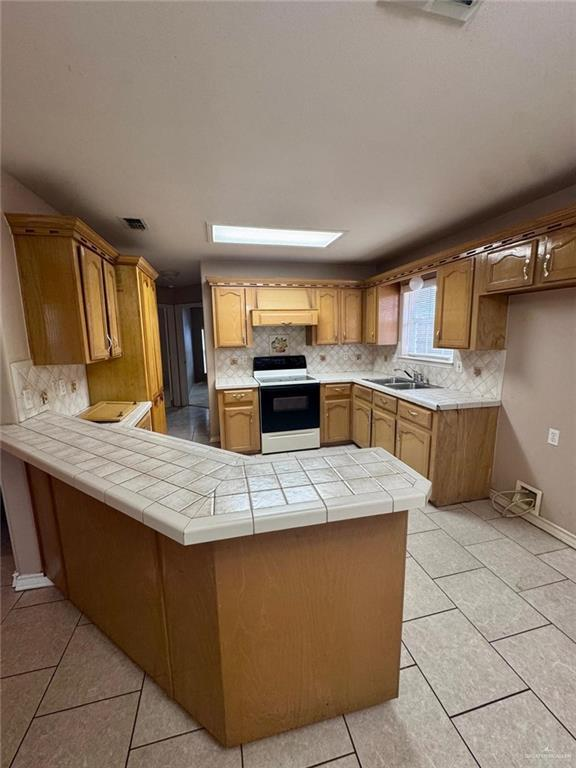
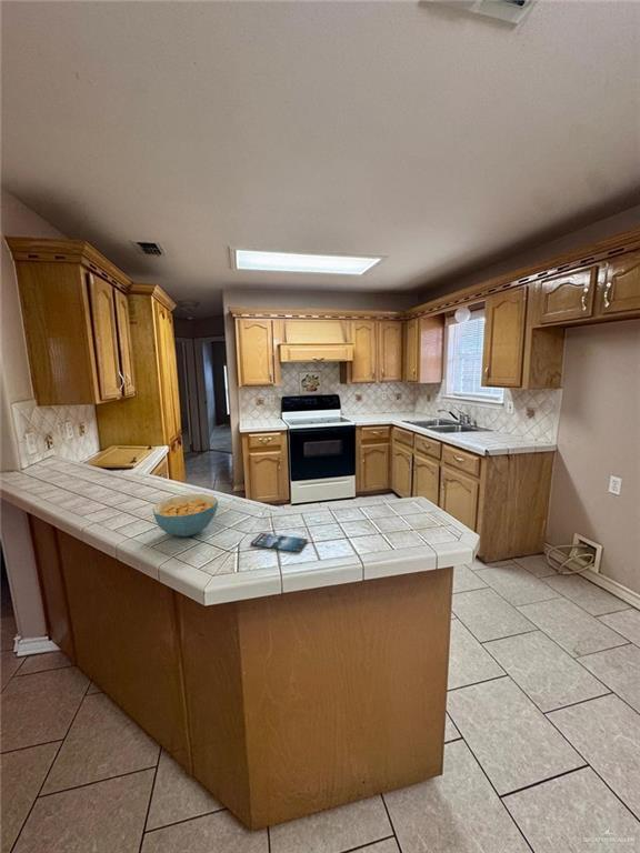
+ cereal bowl [151,493,219,538]
+ smartphone [249,532,309,553]
